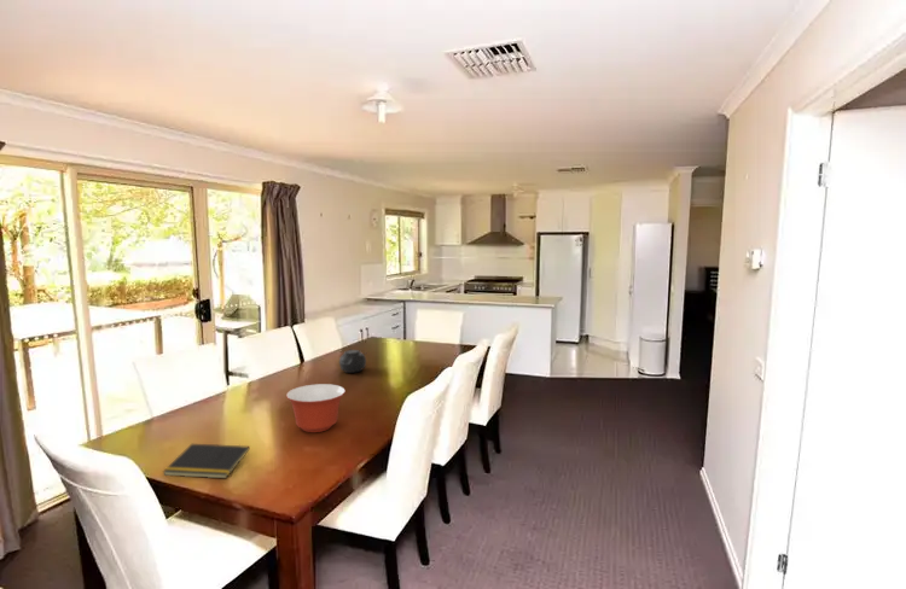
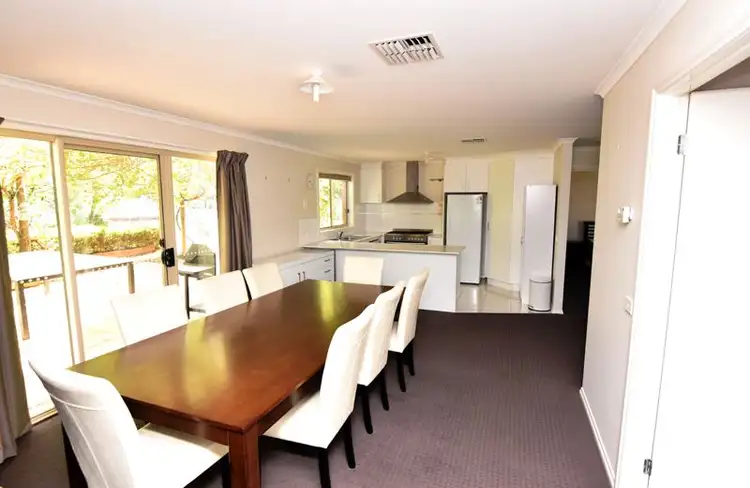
- teapot [338,348,367,374]
- notepad [162,443,251,479]
- mixing bowl [285,383,347,433]
